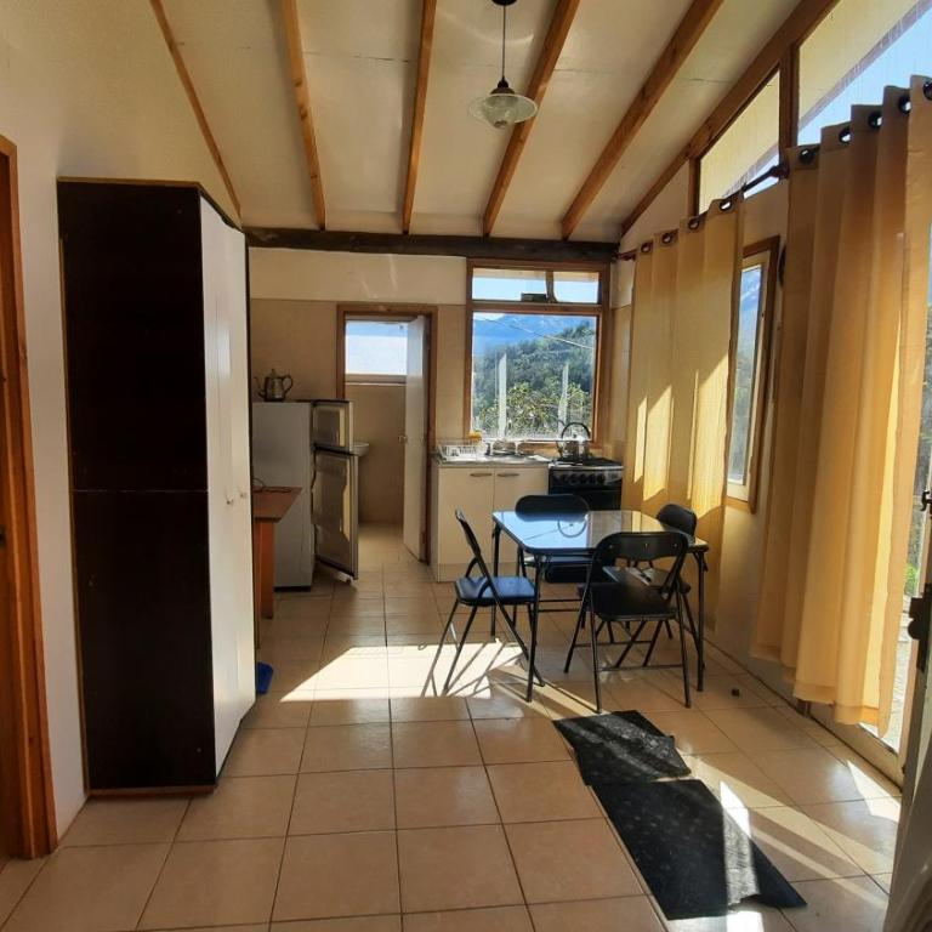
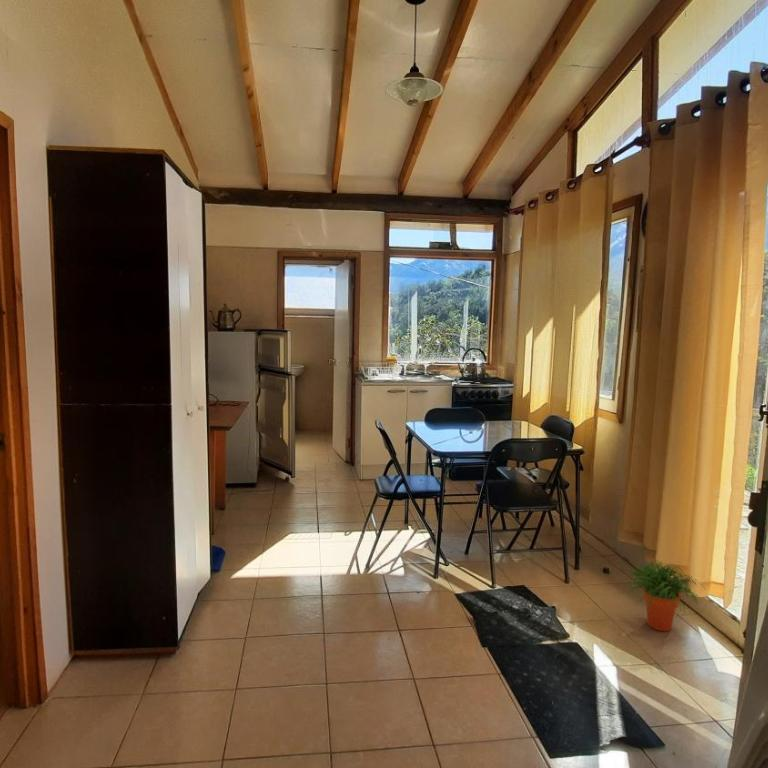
+ potted plant [624,560,707,632]
